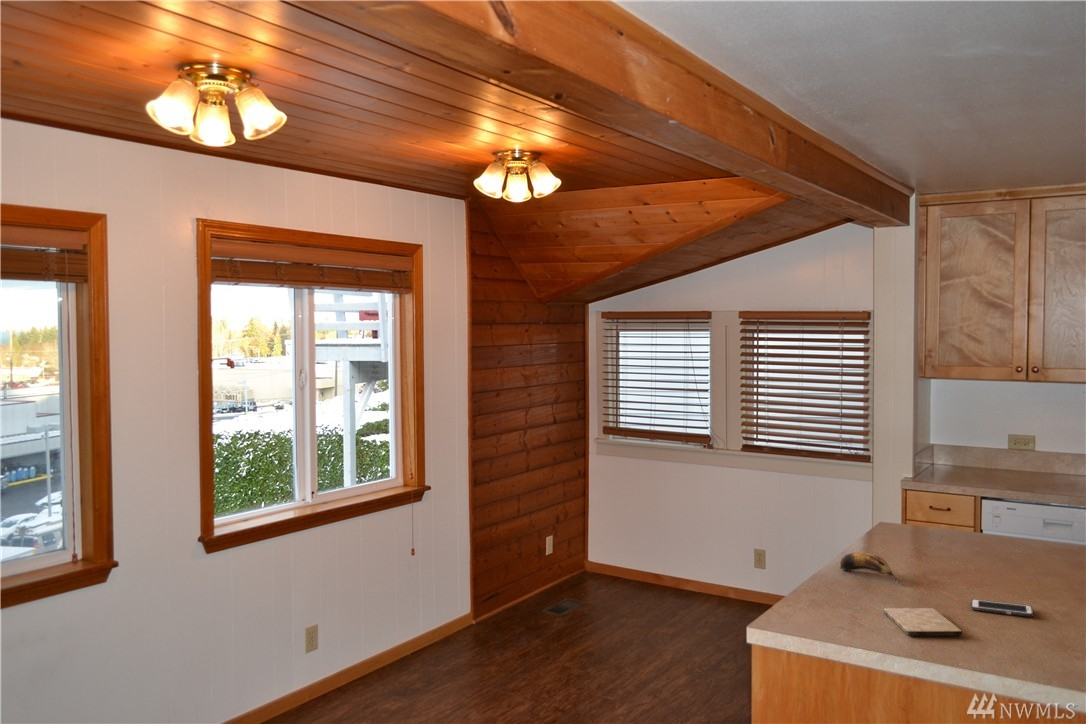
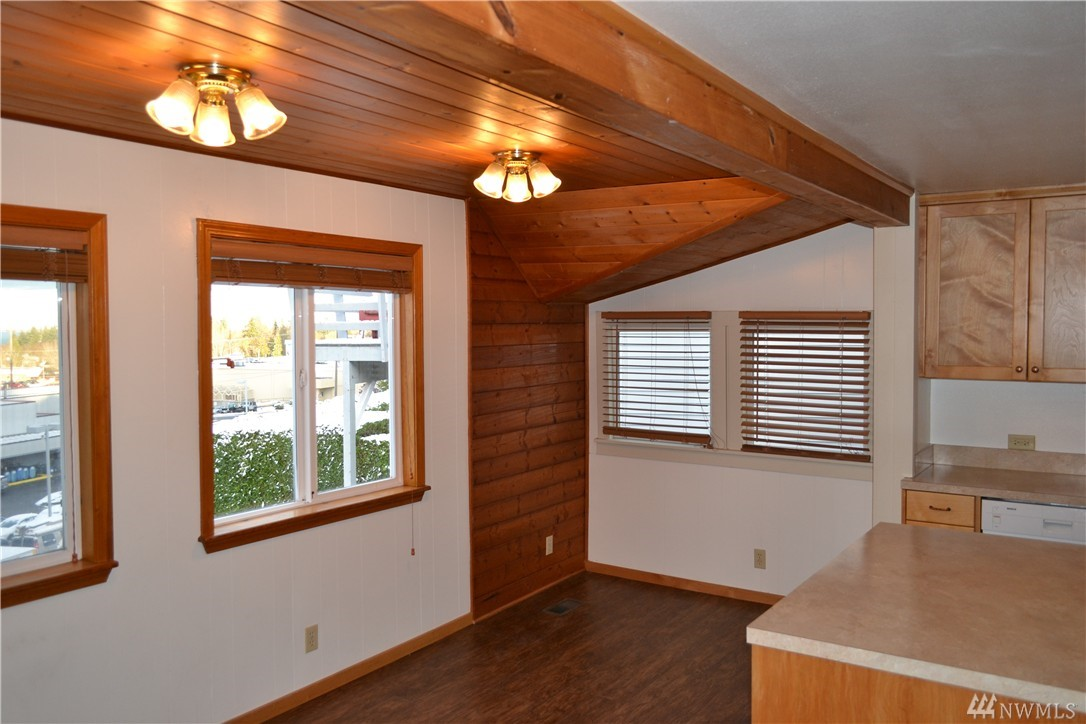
- banana [838,552,901,585]
- cell phone [970,598,1034,618]
- cutting board [883,607,963,637]
